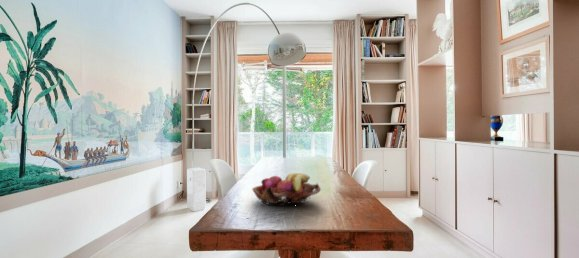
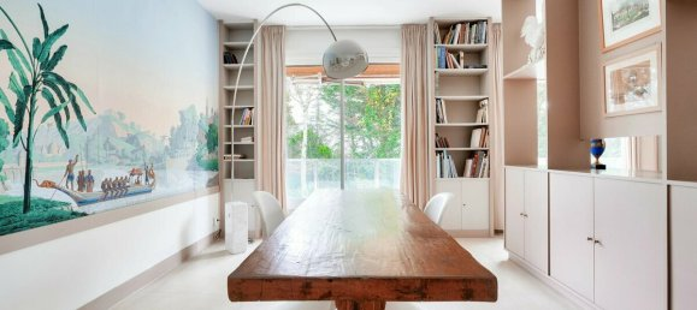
- fruit basket [251,172,322,207]
